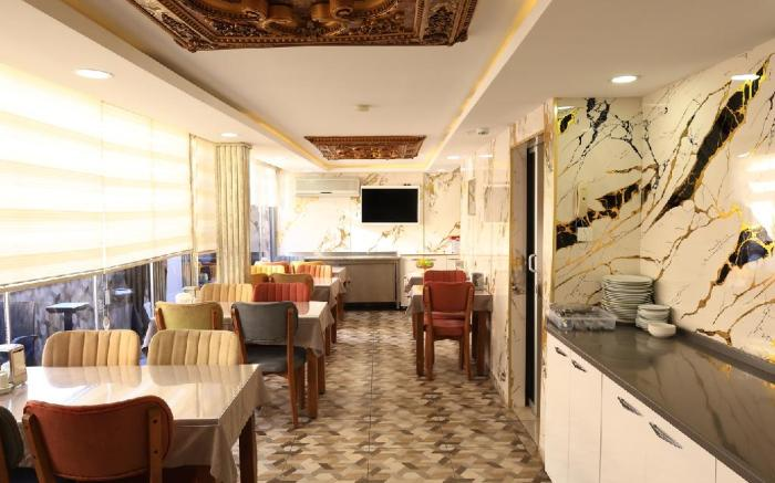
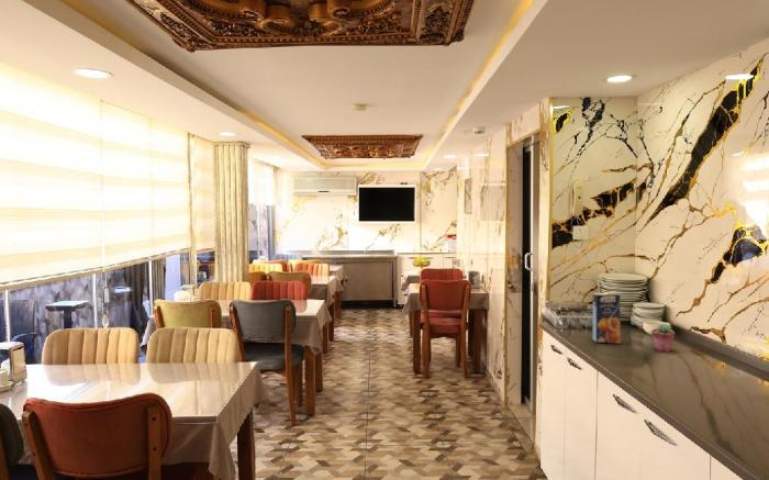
+ potted succulent [650,322,676,353]
+ juice carton [592,291,622,345]
